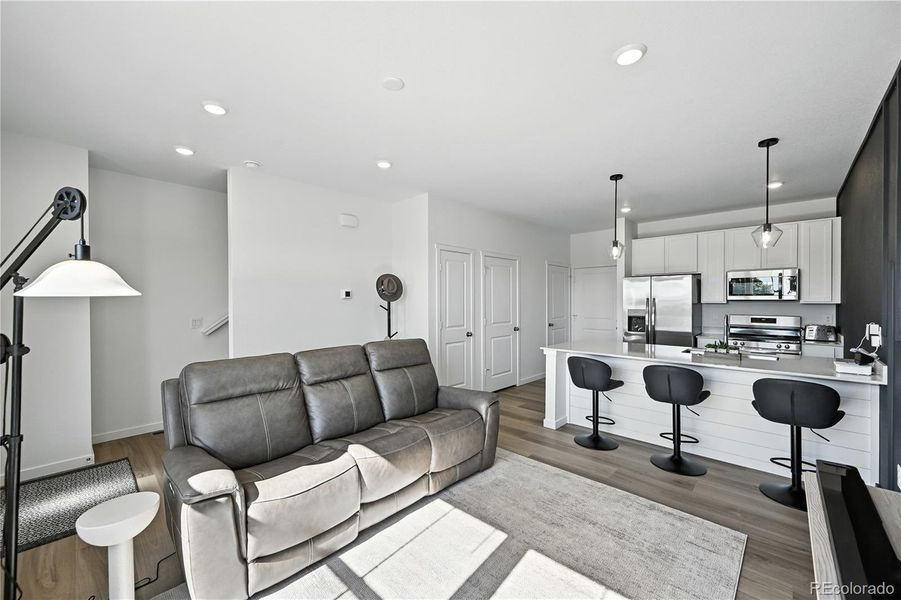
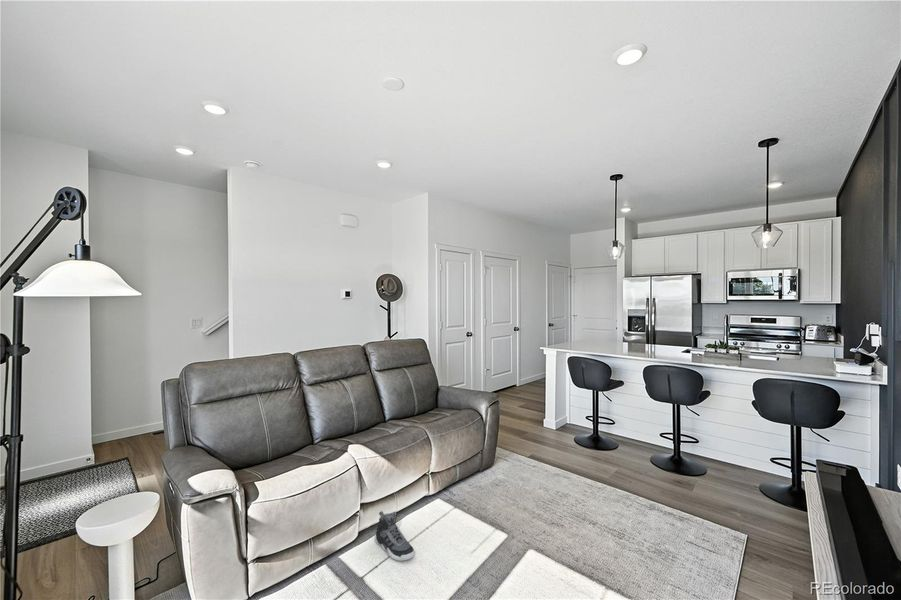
+ sneaker [374,510,416,562]
